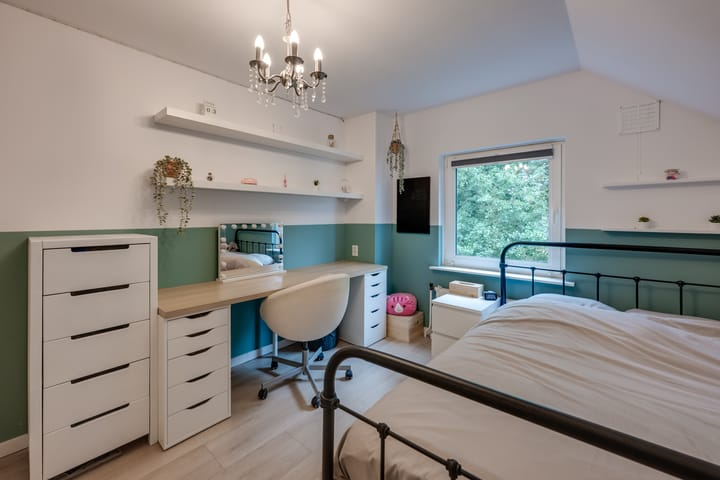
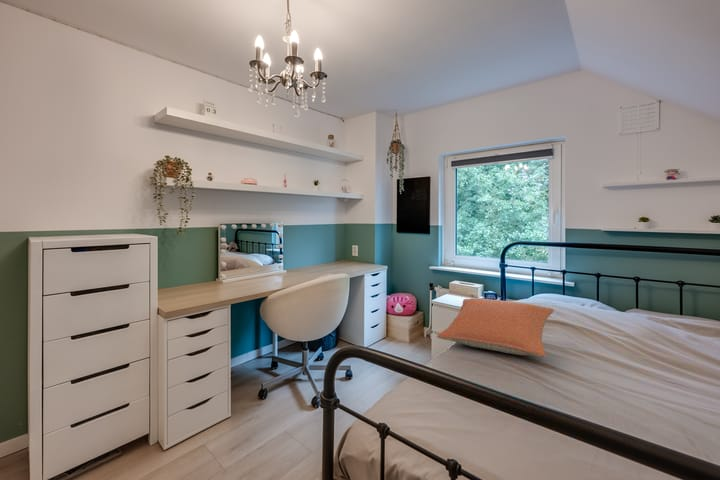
+ pillow [436,297,555,358]
